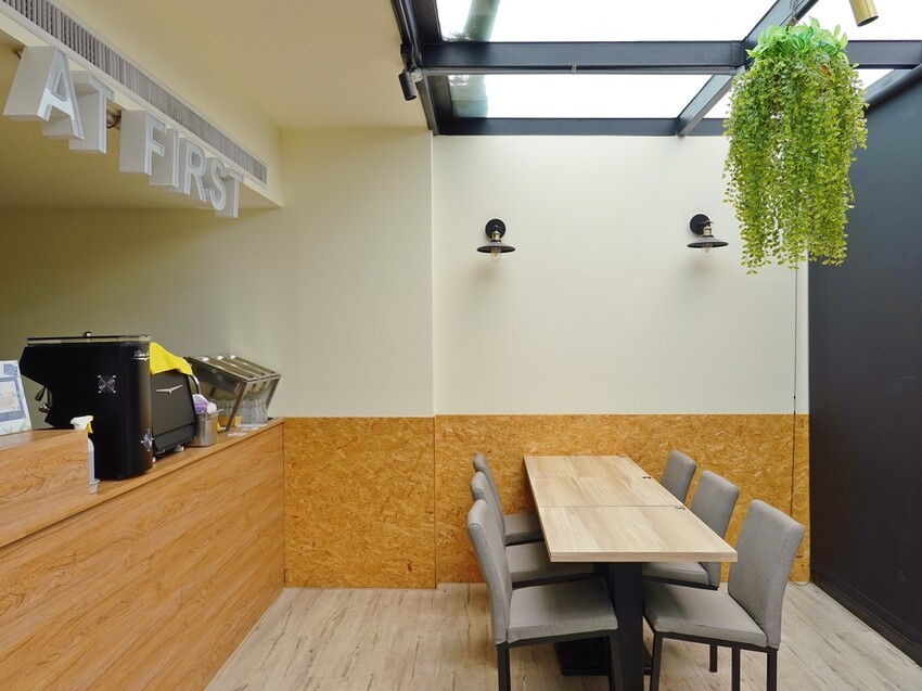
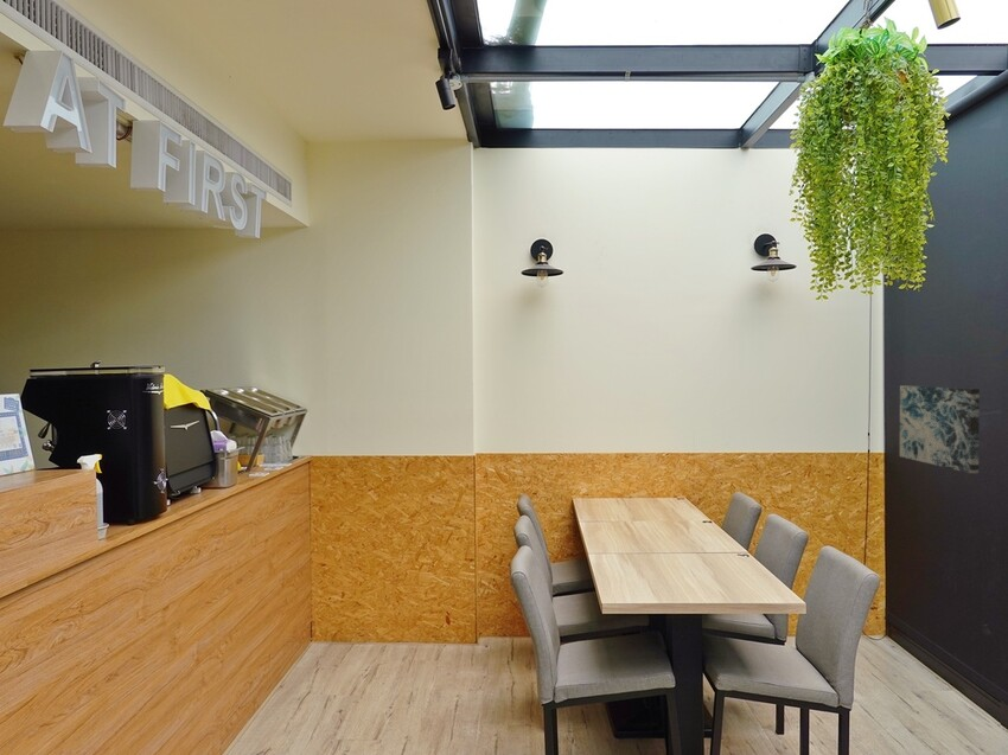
+ wall art [899,384,981,474]
